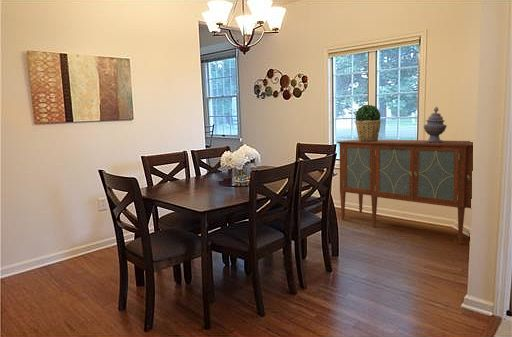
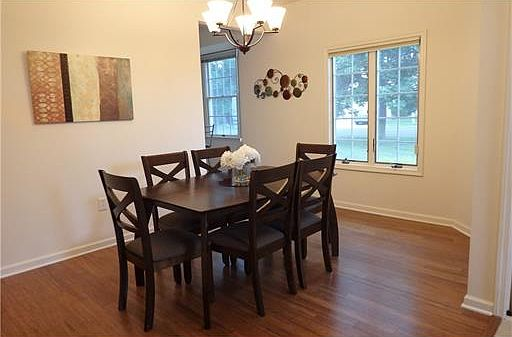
- sideboard [336,138,473,245]
- decorative urn [423,106,448,143]
- potted plant [354,104,382,141]
